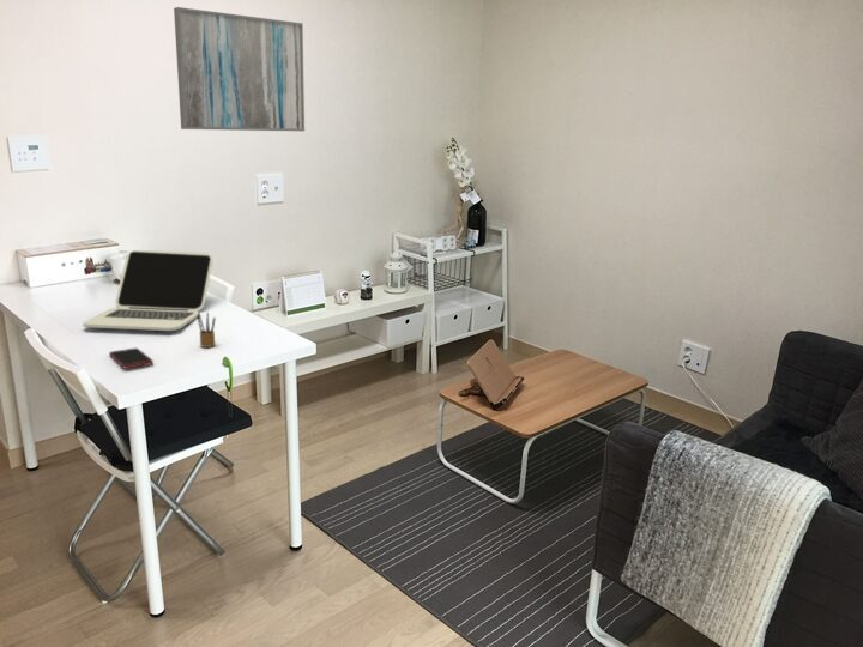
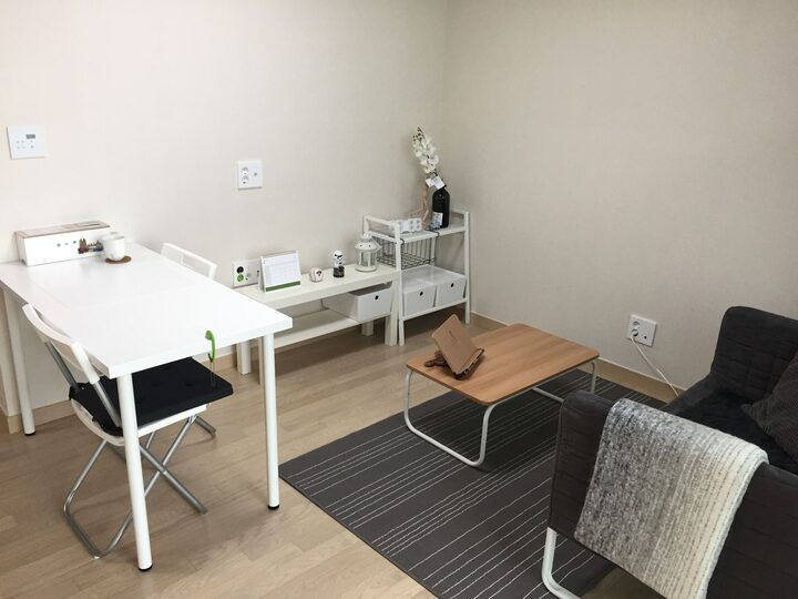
- cell phone [108,346,155,370]
- laptop [82,249,213,332]
- pencil box [197,310,217,349]
- wall art [173,6,306,133]
